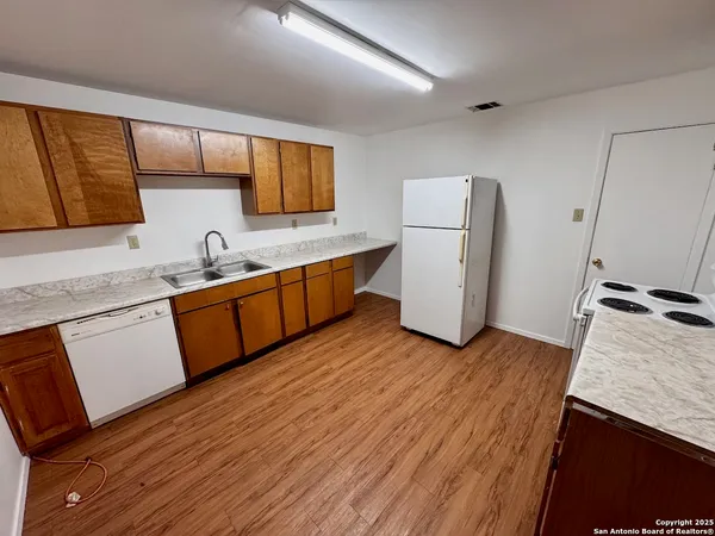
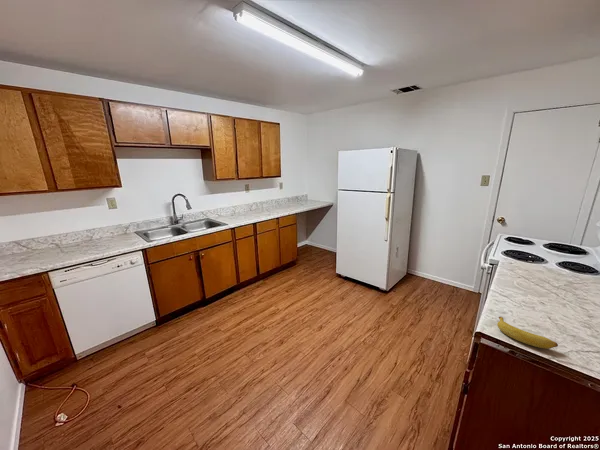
+ banana [496,316,559,350]
